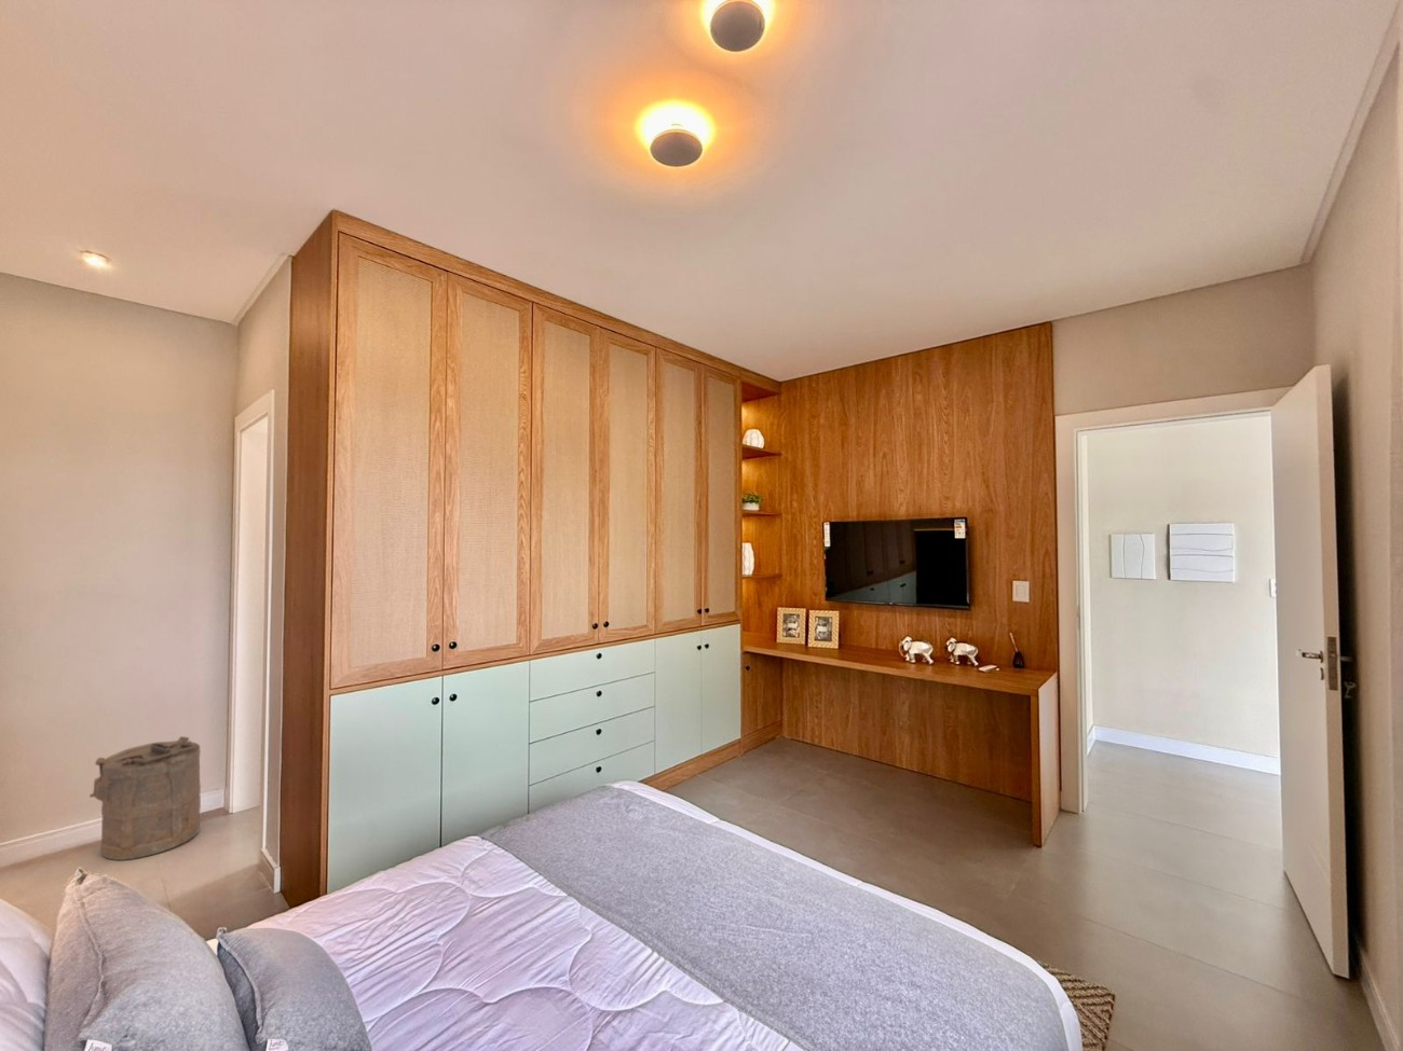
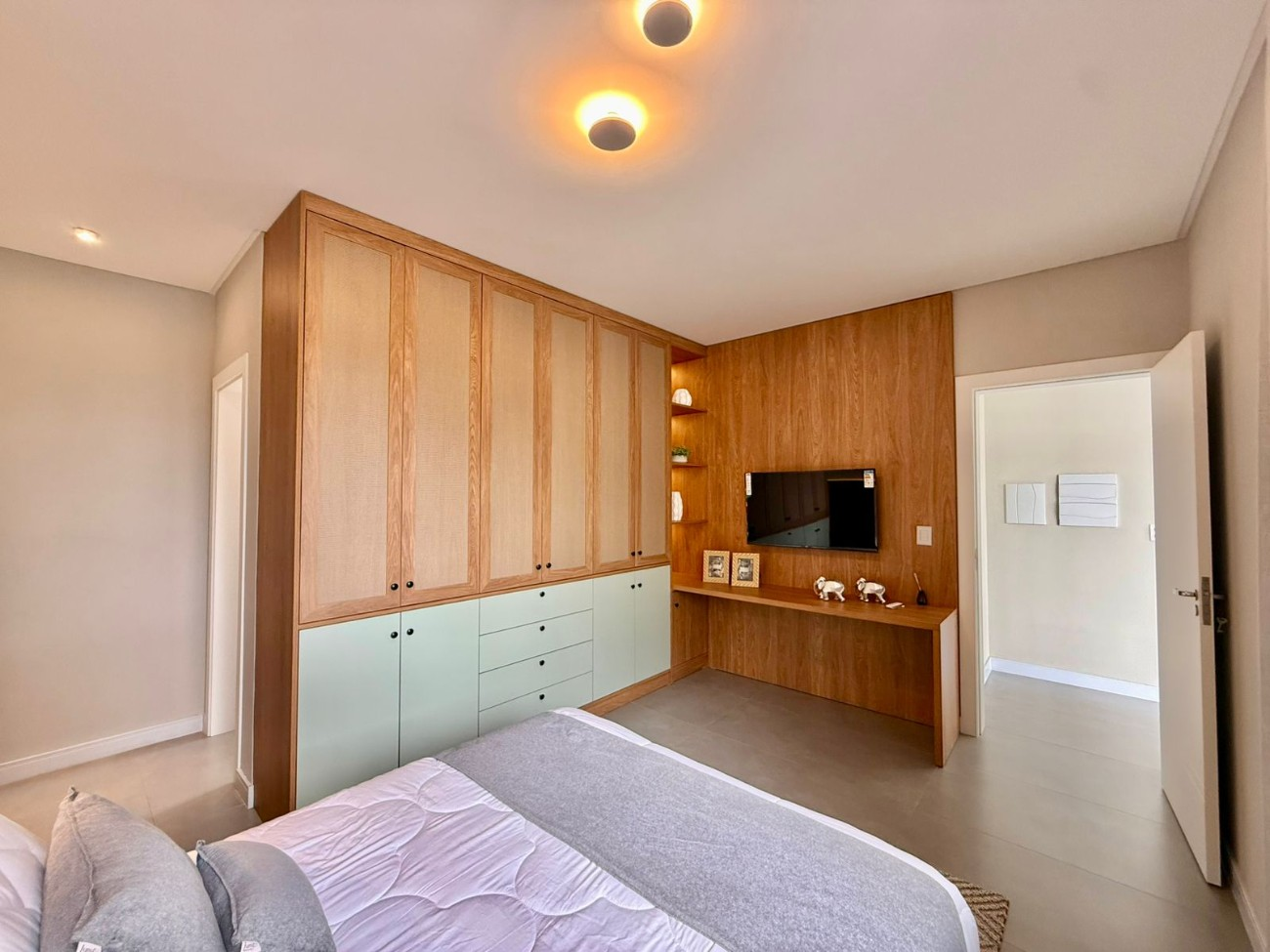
- laundry hamper [88,735,202,861]
